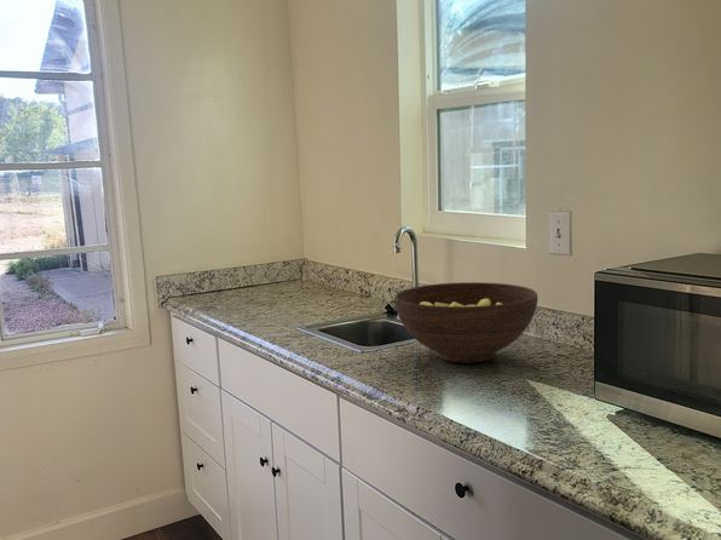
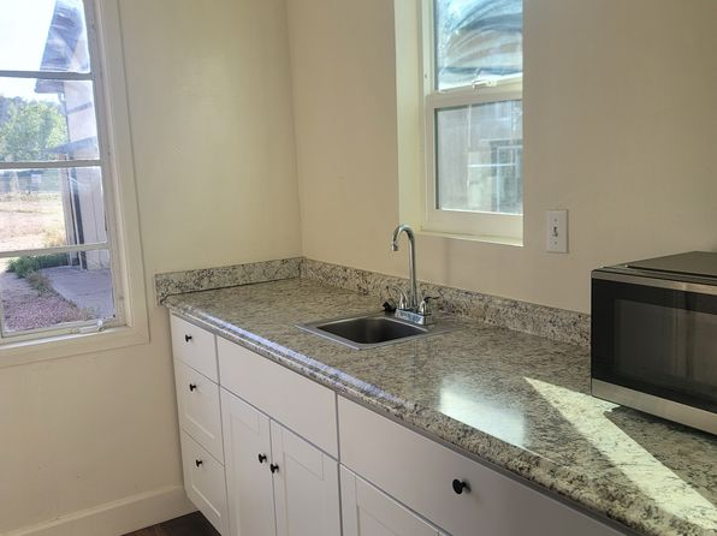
- fruit bowl [393,281,538,364]
